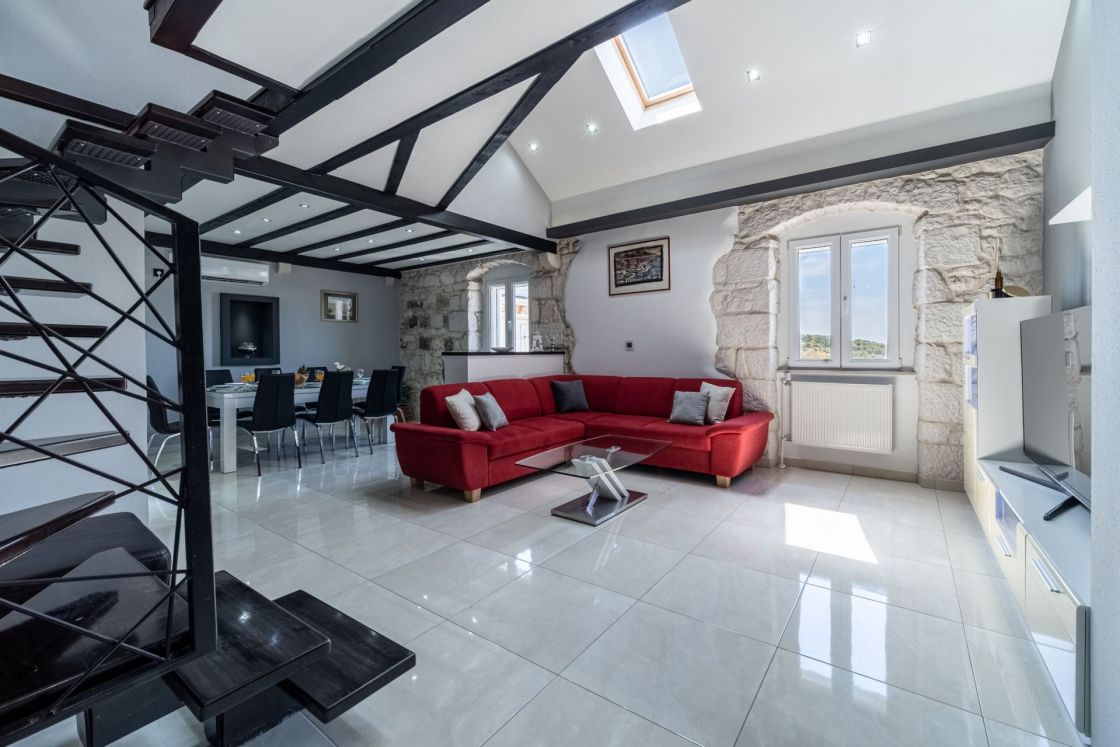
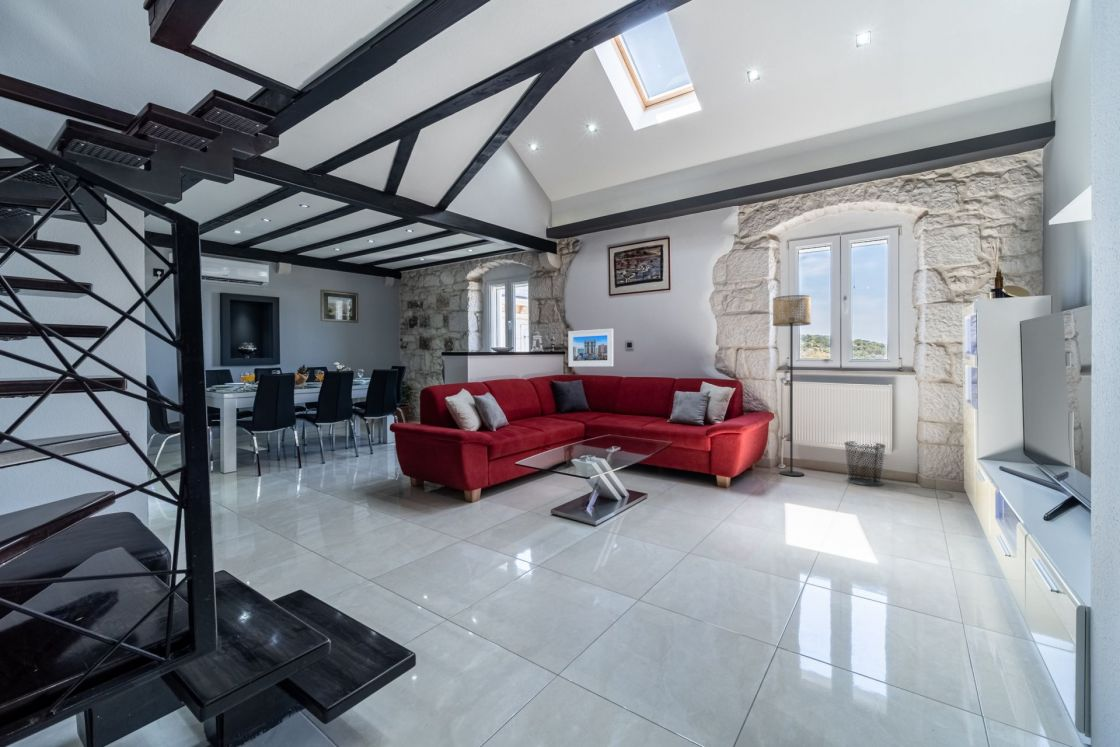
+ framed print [567,328,614,368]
+ floor lamp [772,294,812,477]
+ waste bin [843,440,887,486]
